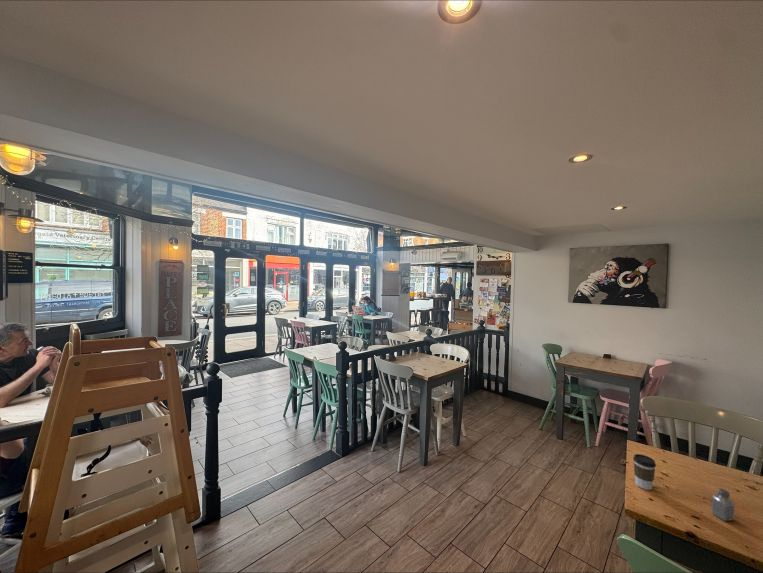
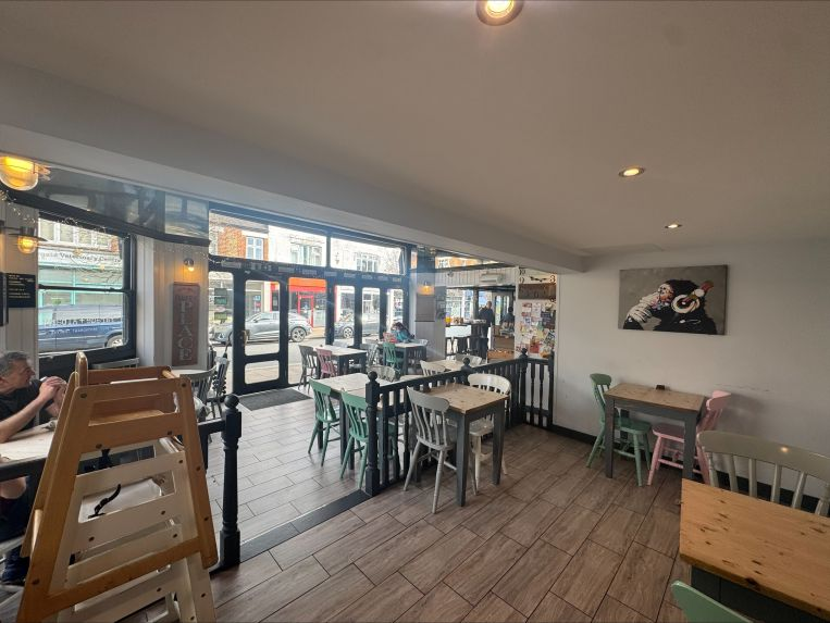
- coffee cup [632,453,657,491]
- saltshaker [711,487,735,522]
